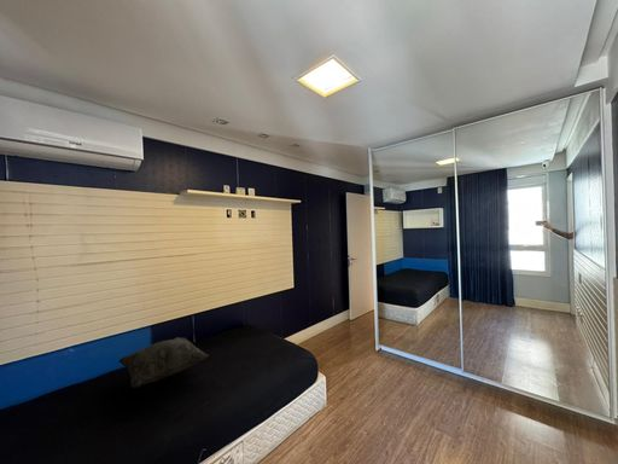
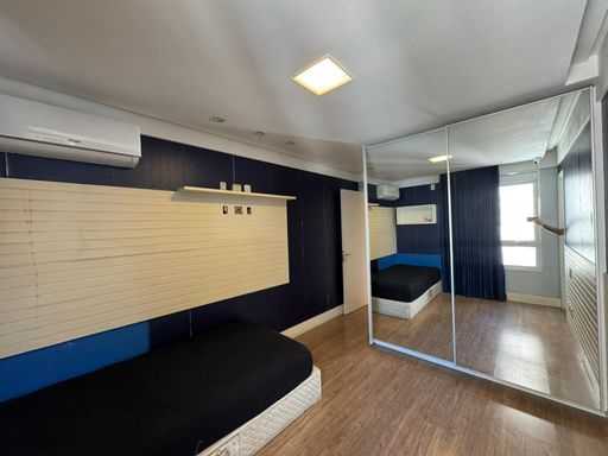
- decorative pillow [117,336,210,389]
